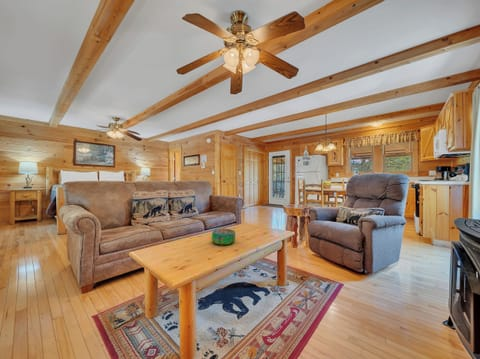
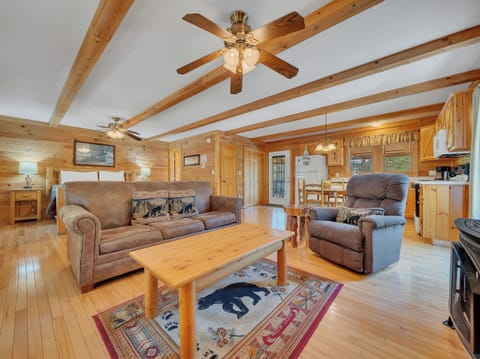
- decorative bowl [211,227,236,246]
